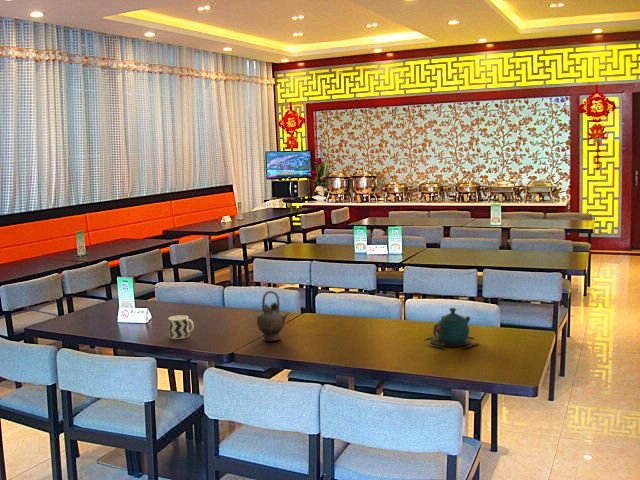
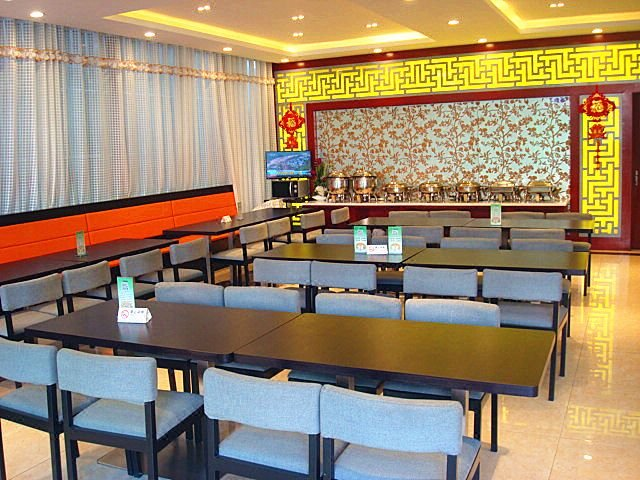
- cup [168,314,195,340]
- teapot [425,307,480,350]
- teapot [256,290,290,342]
